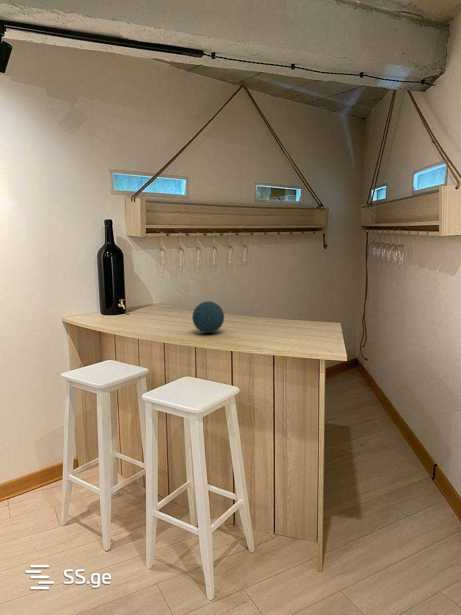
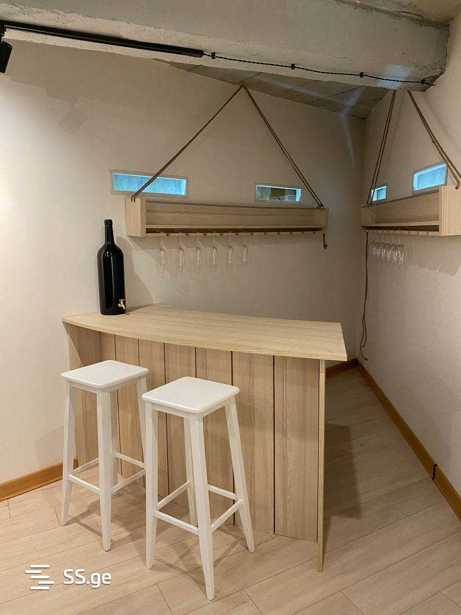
- decorative orb [191,300,225,334]
